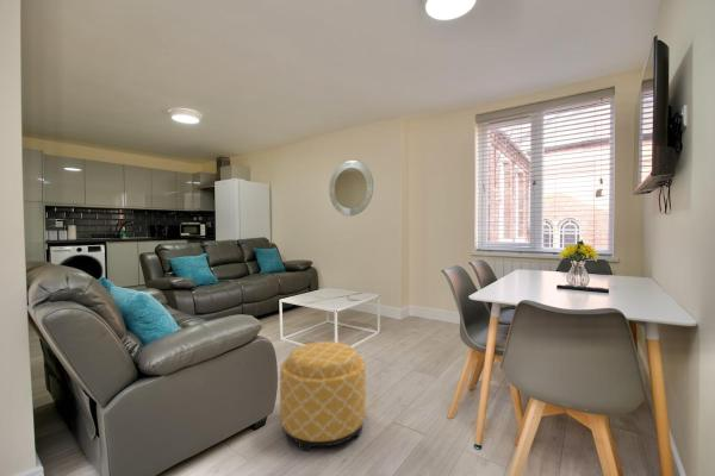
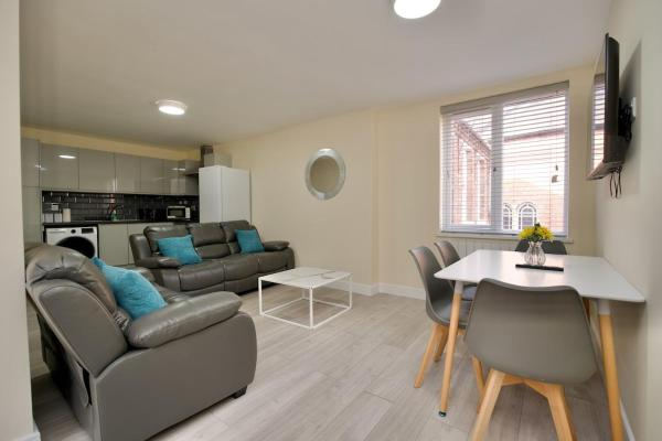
- ottoman [279,340,367,452]
